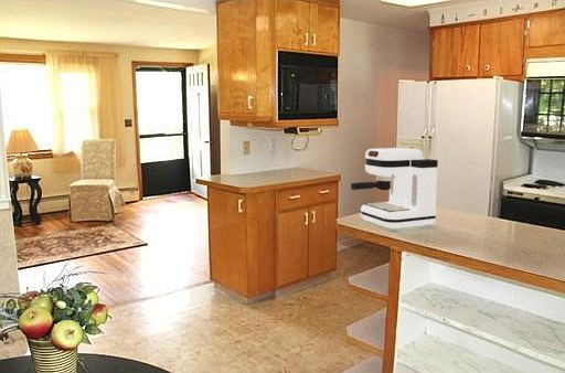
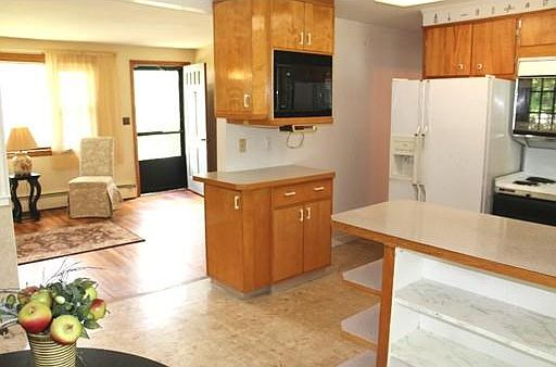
- coffee maker [350,147,439,231]
